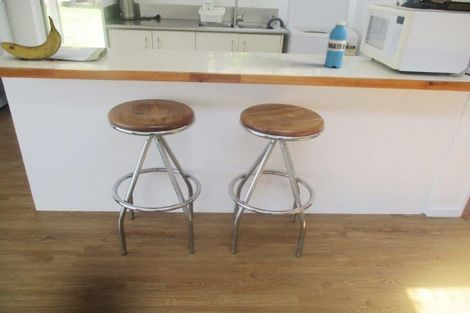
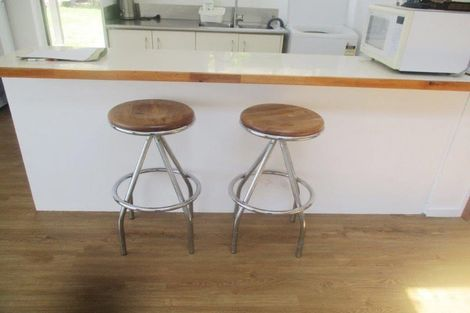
- water bottle [324,20,348,69]
- banana [0,15,63,61]
